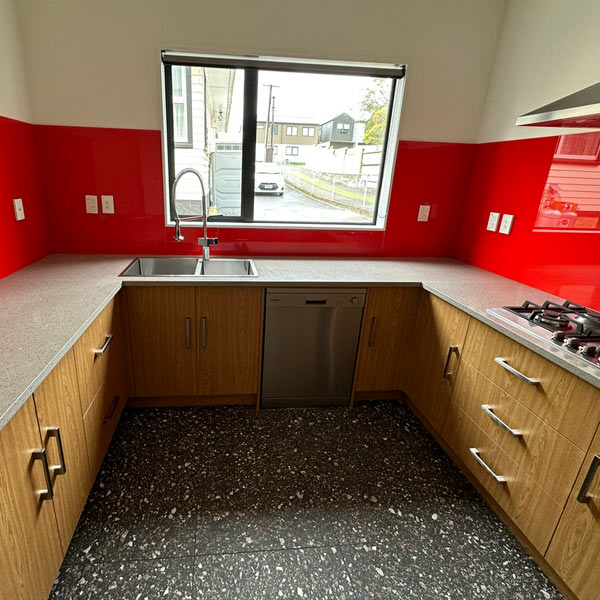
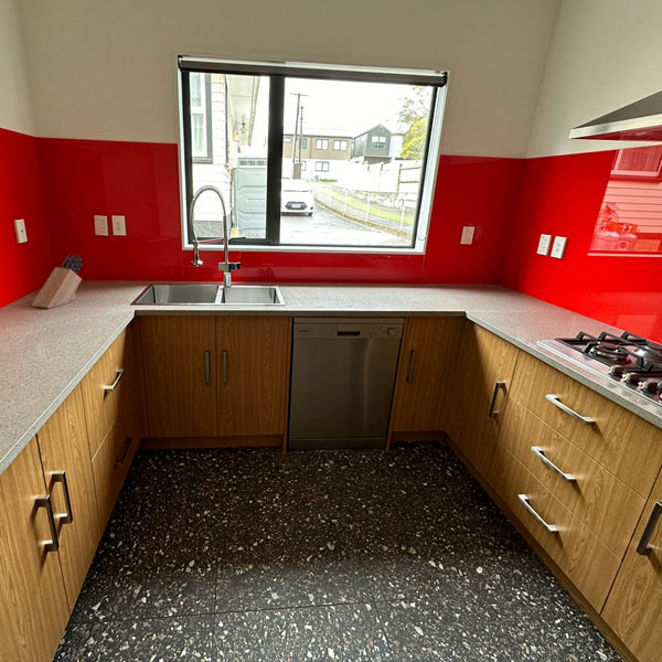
+ knife block [31,254,83,310]
